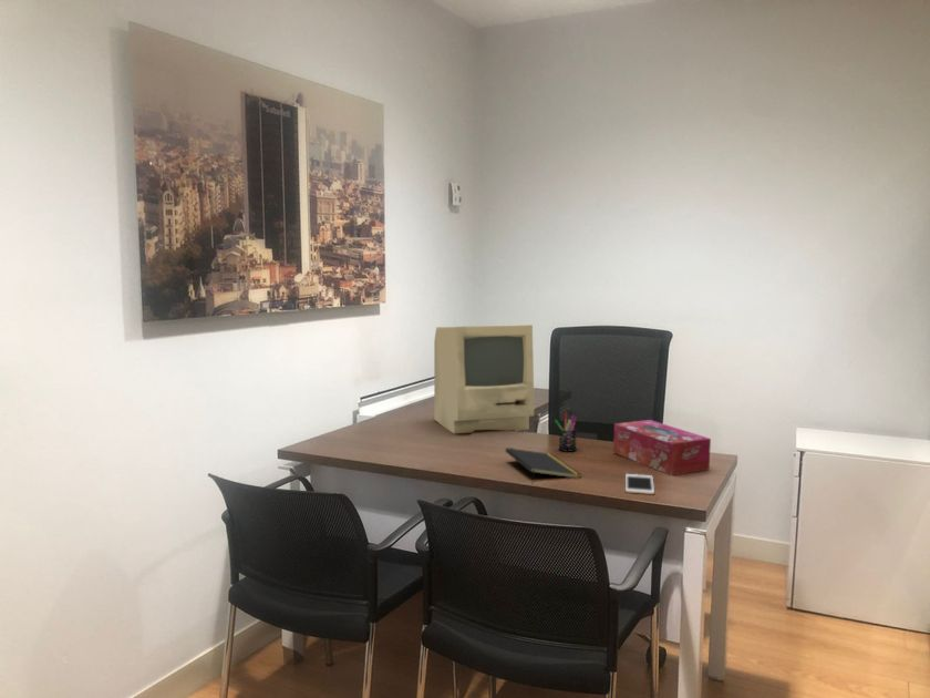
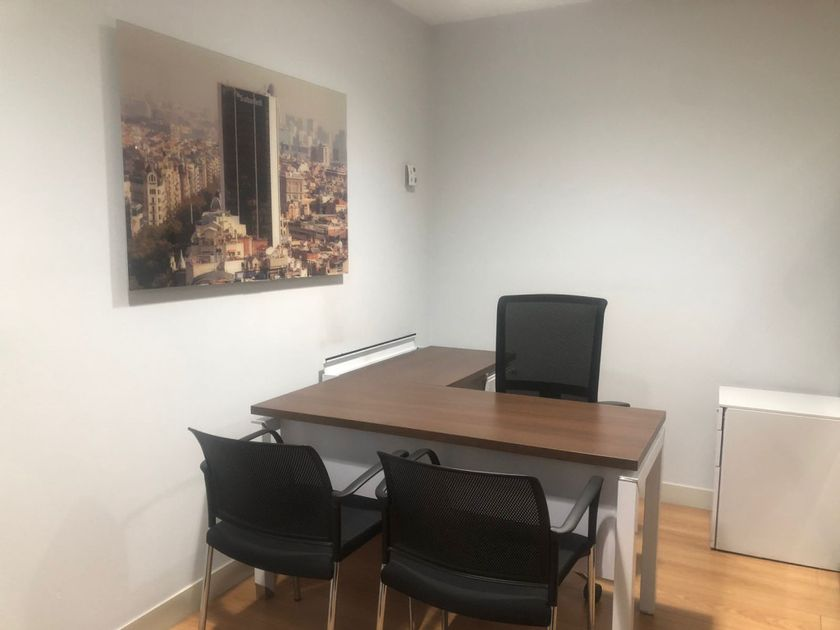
- notepad [505,446,582,484]
- tissue box [612,419,712,476]
- pen holder [554,411,578,452]
- cell phone [624,473,655,495]
- computer monitor [433,324,535,434]
